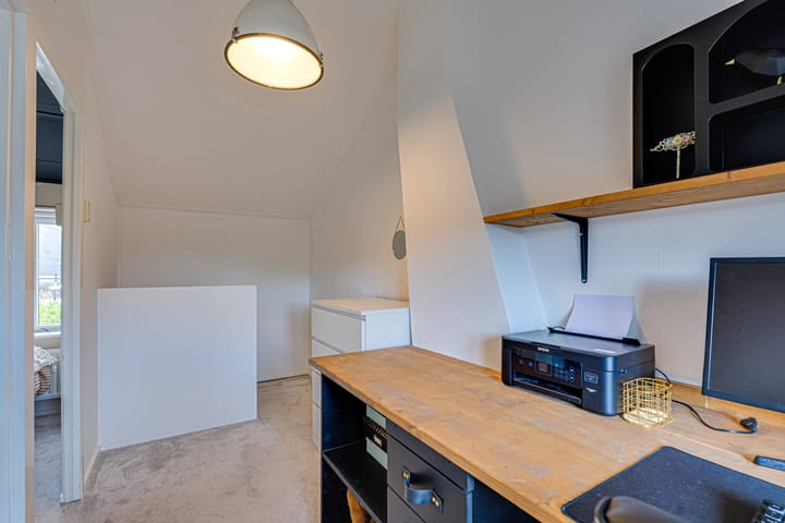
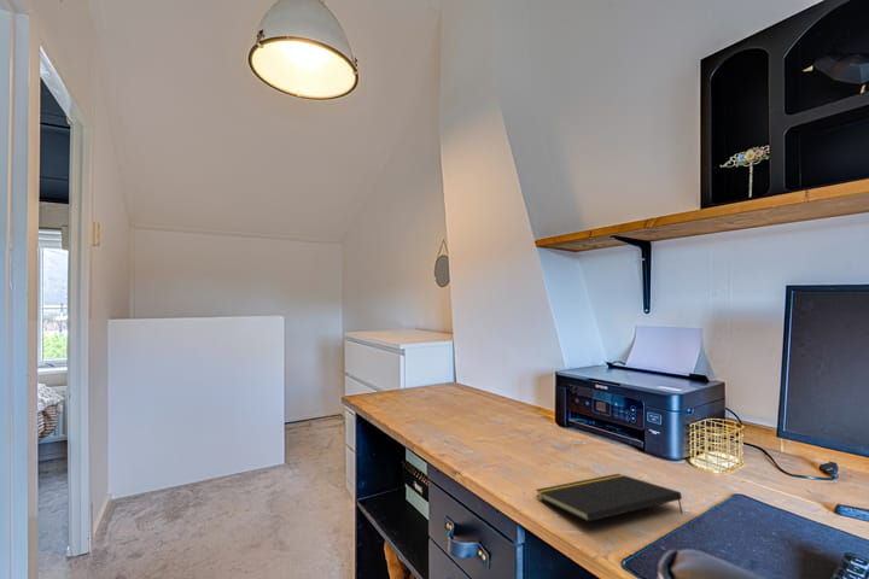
+ notepad [535,473,683,522]
